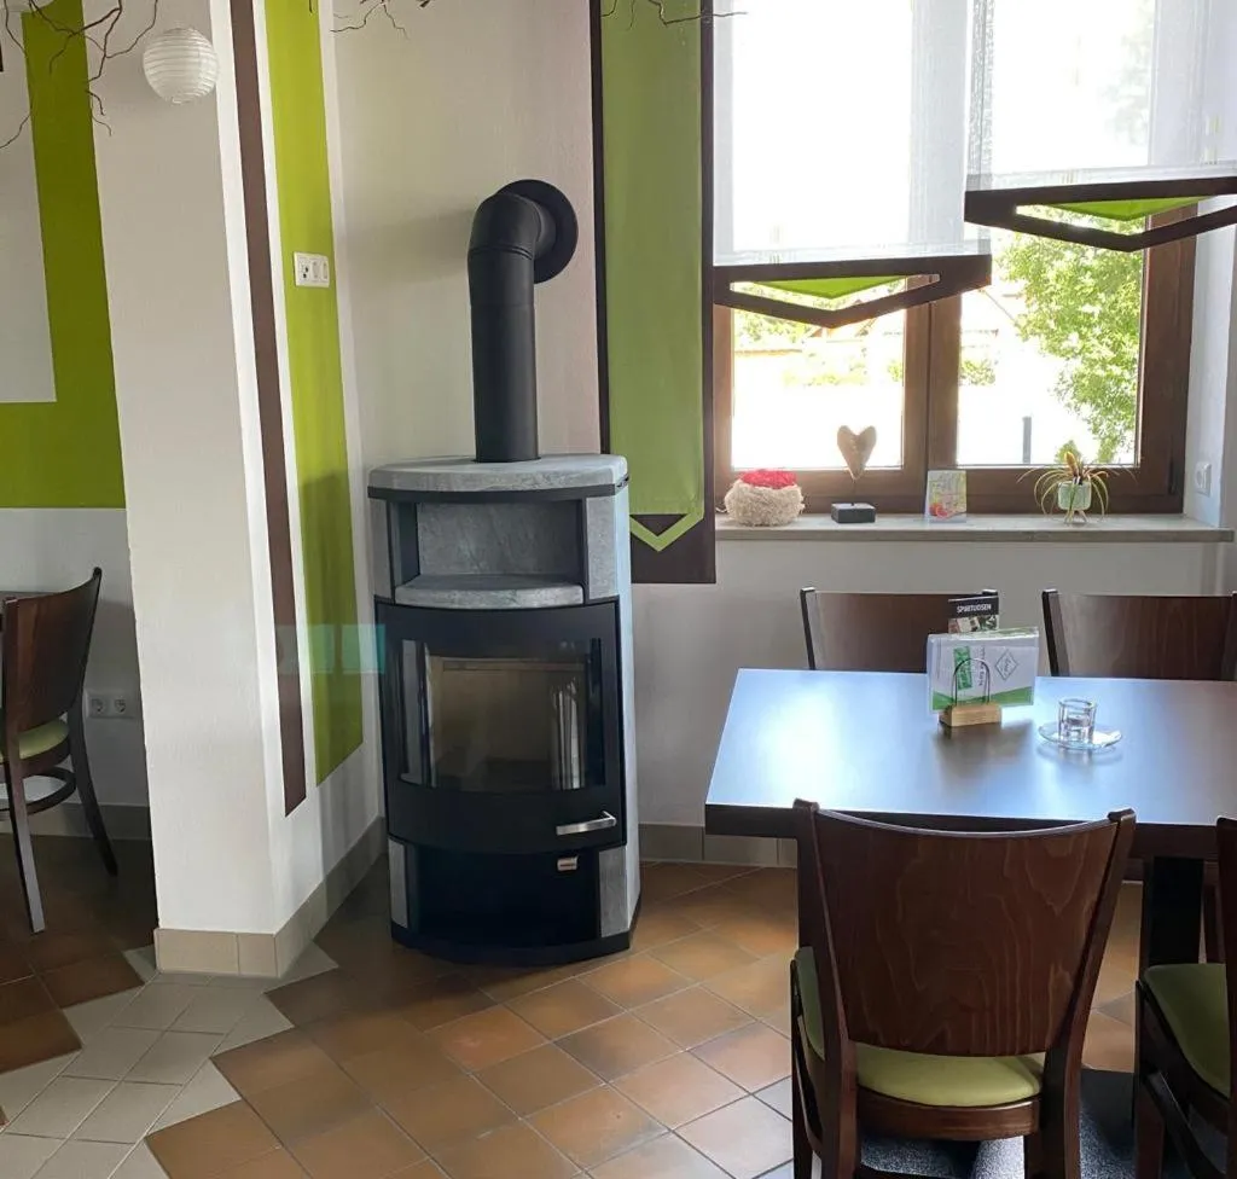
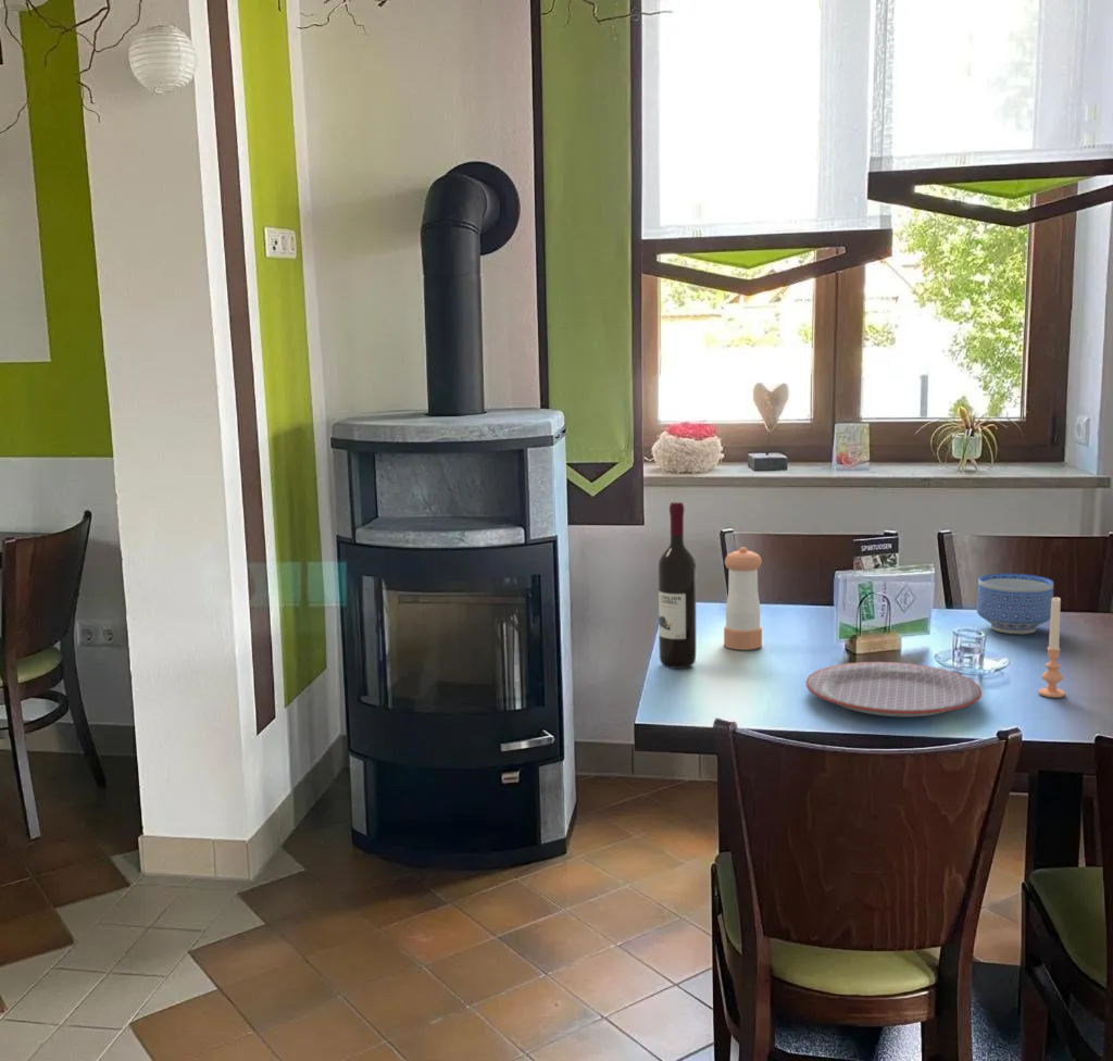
+ candle [1037,596,1066,699]
+ plate [805,661,983,717]
+ wine bottle [658,501,697,670]
+ pepper shaker [723,546,763,651]
+ bowl [976,573,1054,635]
